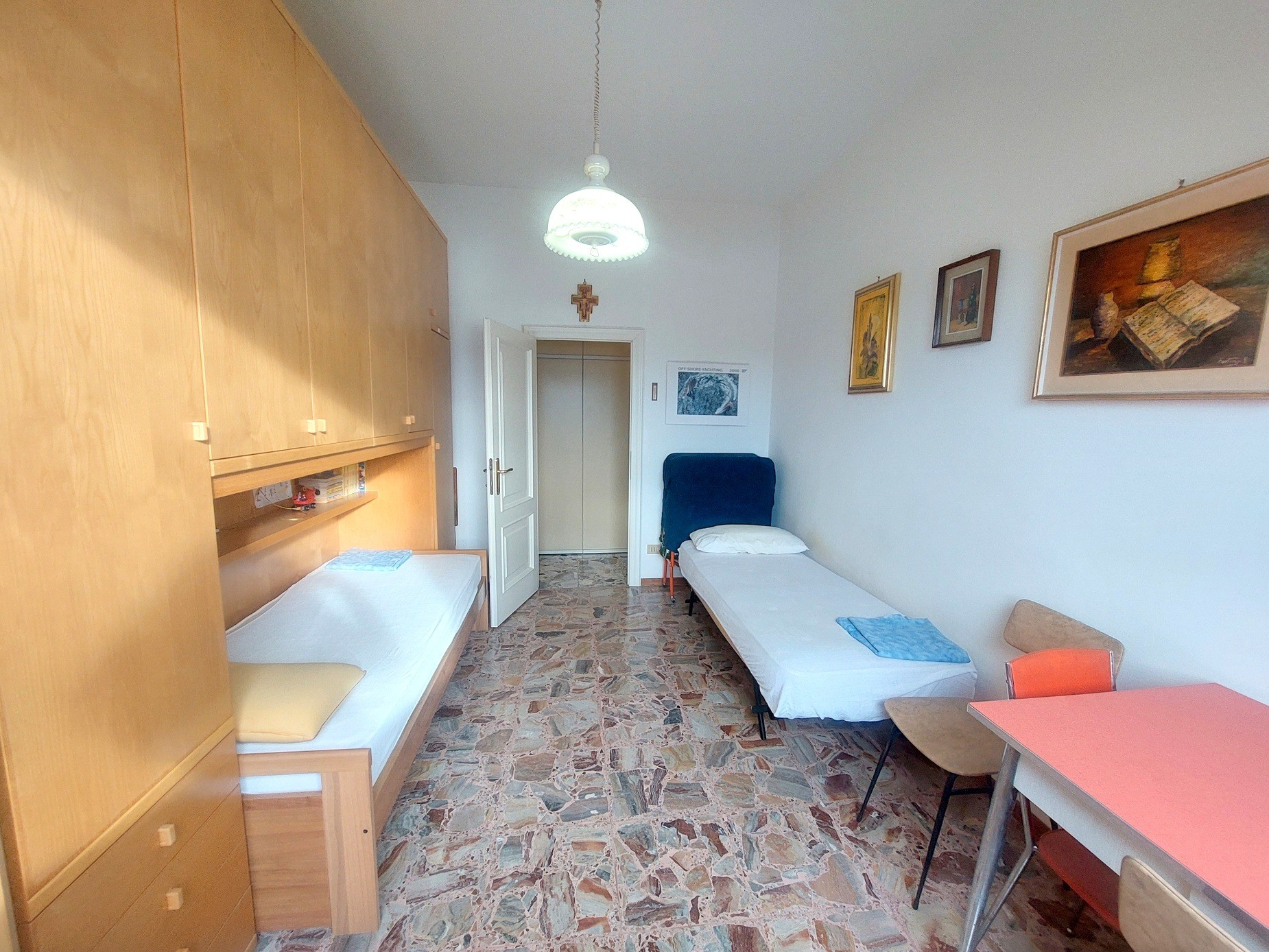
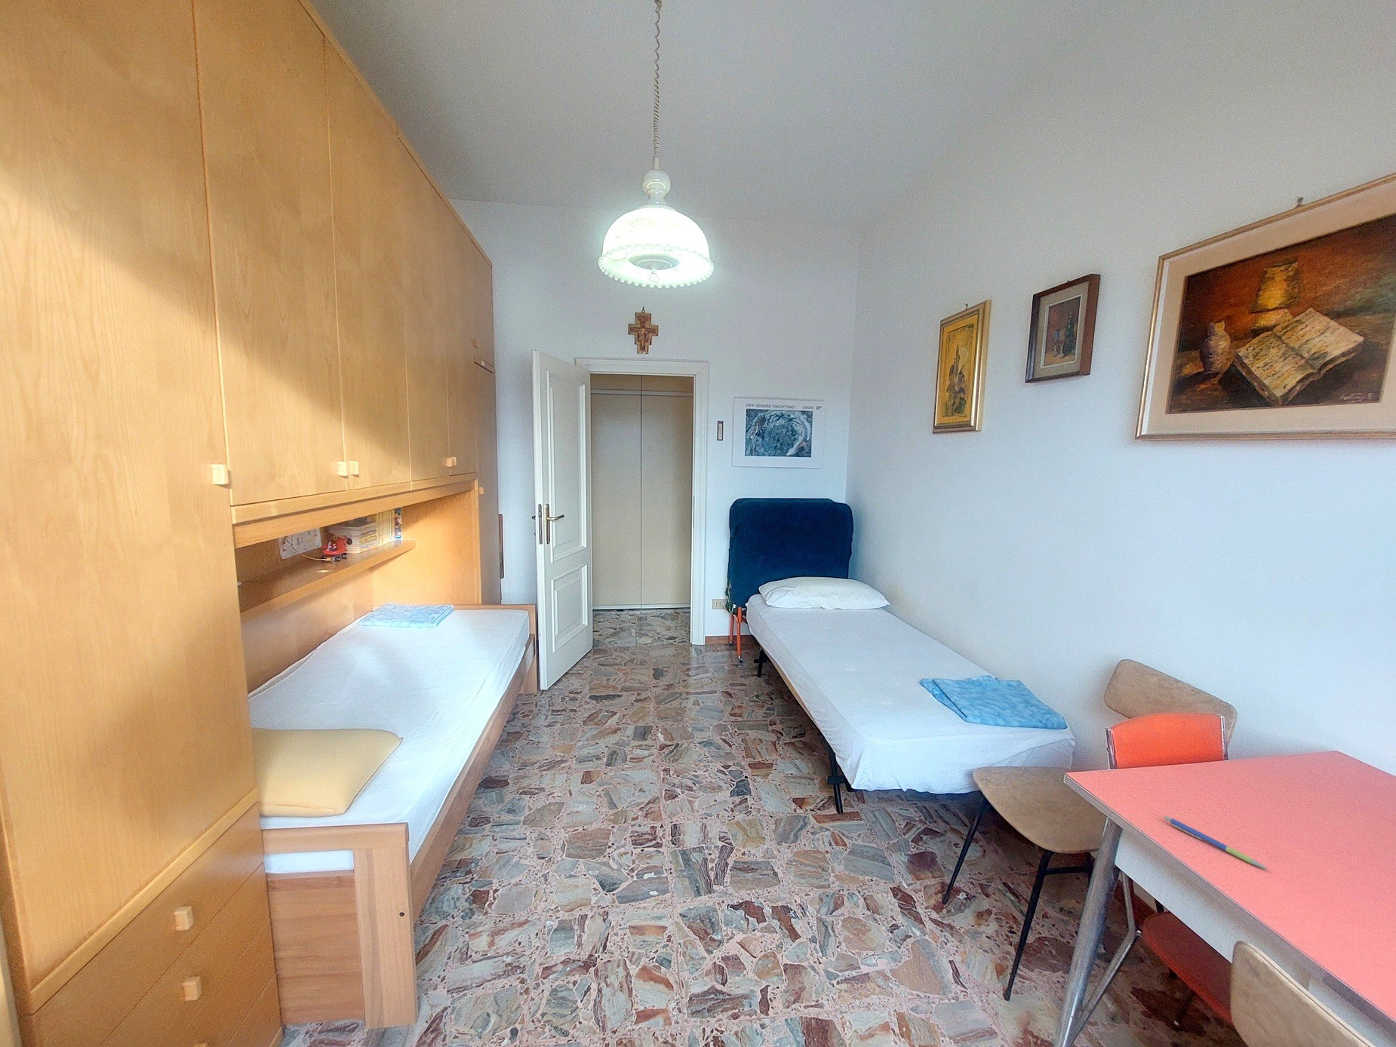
+ pen [1164,815,1269,871]
